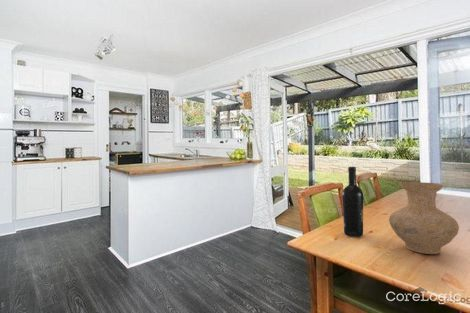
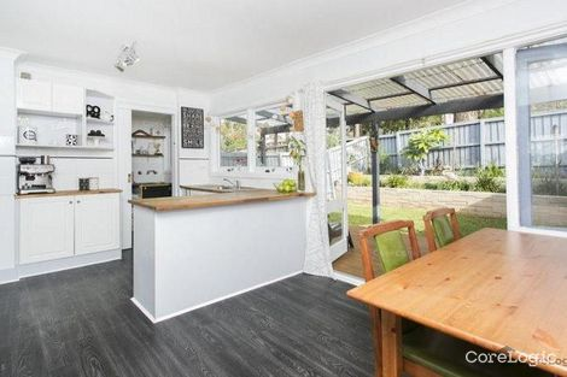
- vase [388,181,460,255]
- wine bottle [341,166,364,238]
